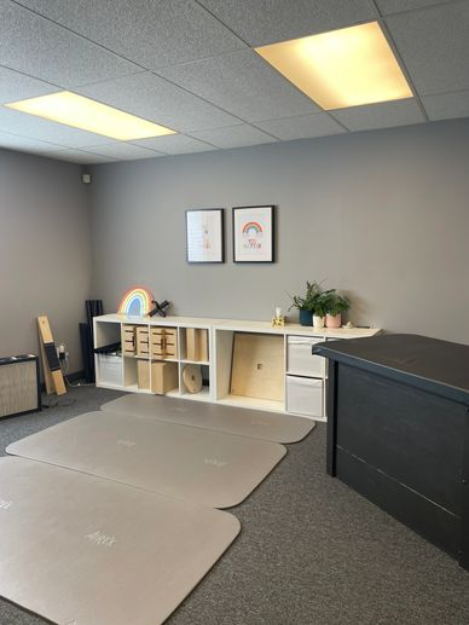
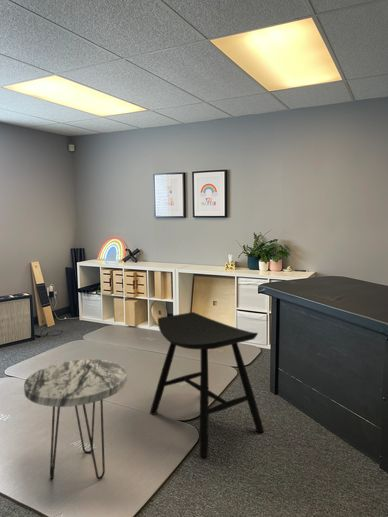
+ side table [23,359,128,481]
+ stool [149,311,265,458]
